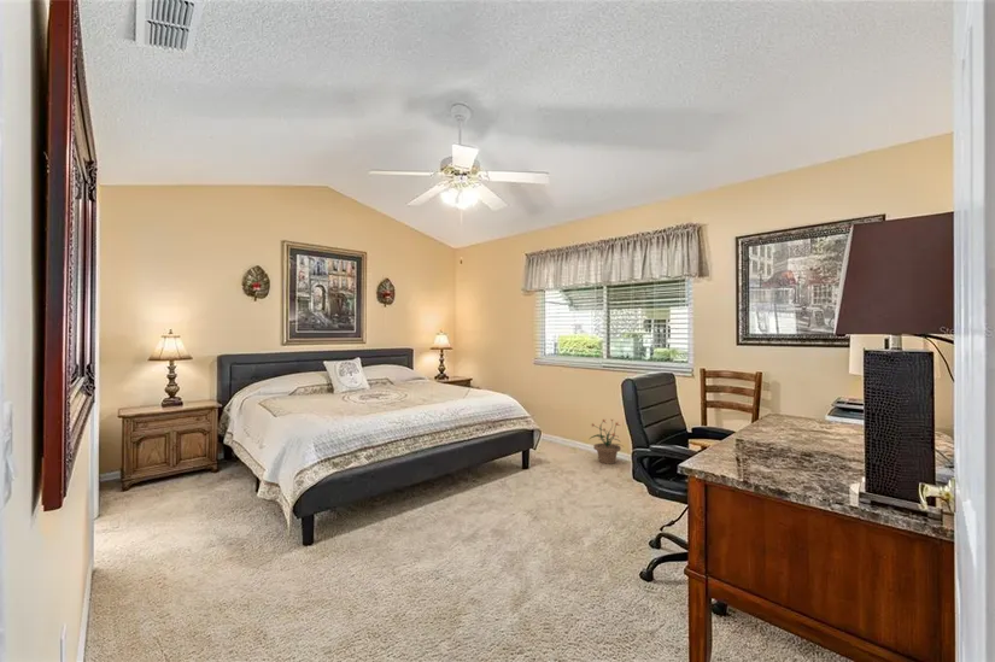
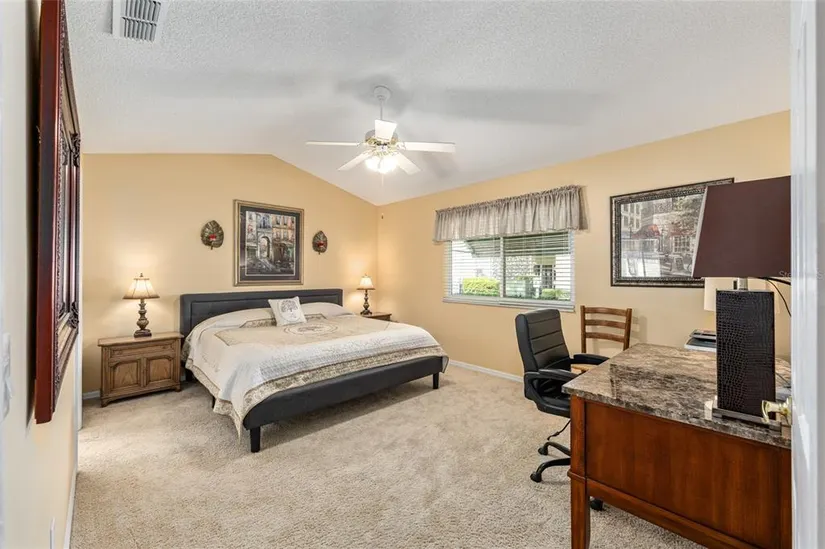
- potted plant [587,418,624,465]
